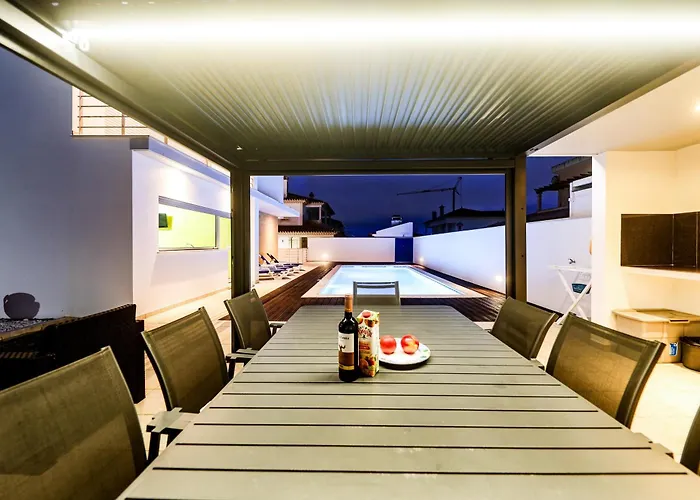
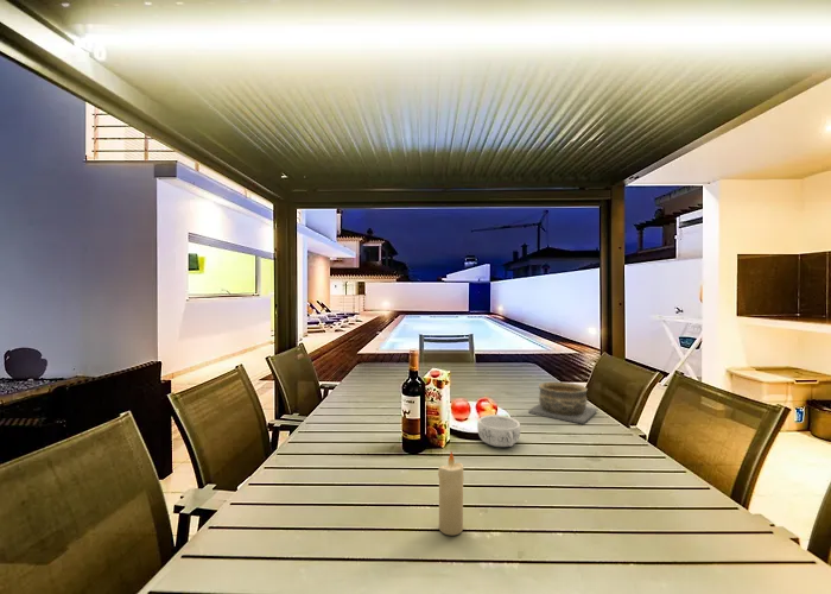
+ candle [437,450,465,537]
+ decorative bowl [476,413,522,448]
+ bowl [527,381,598,425]
